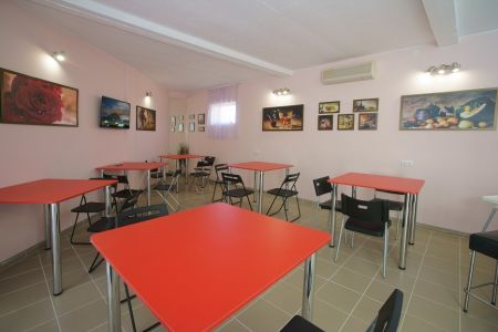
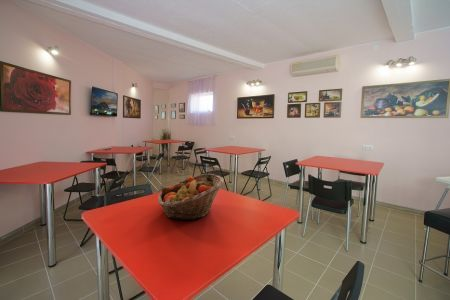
+ fruit basket [157,172,225,221]
